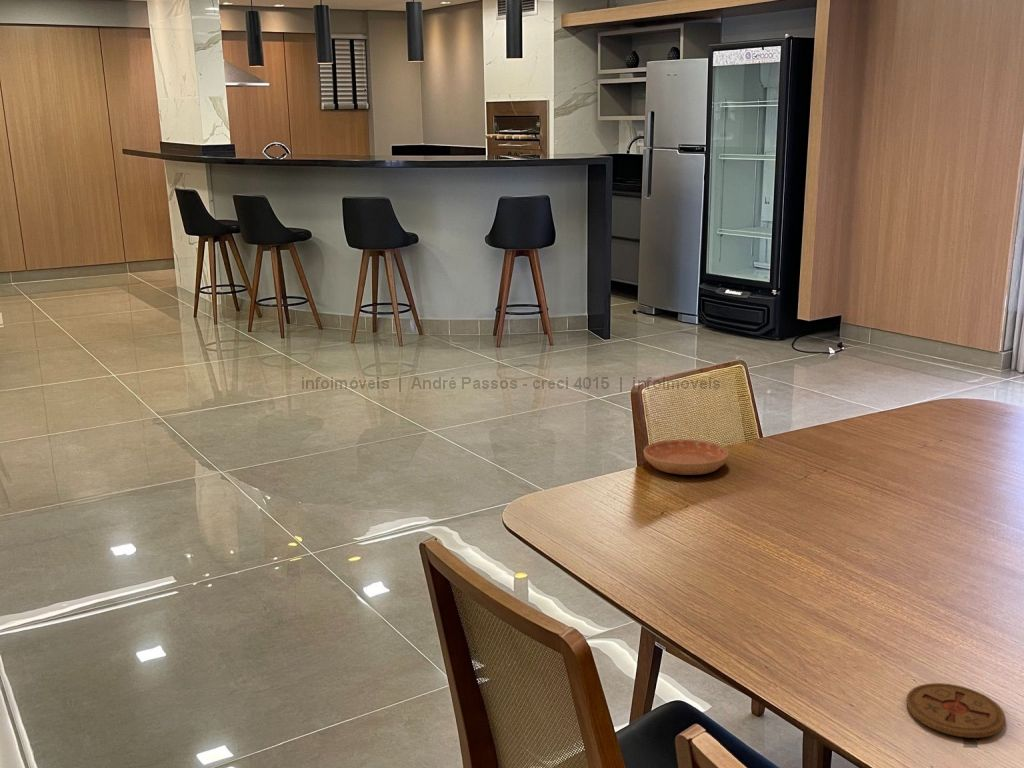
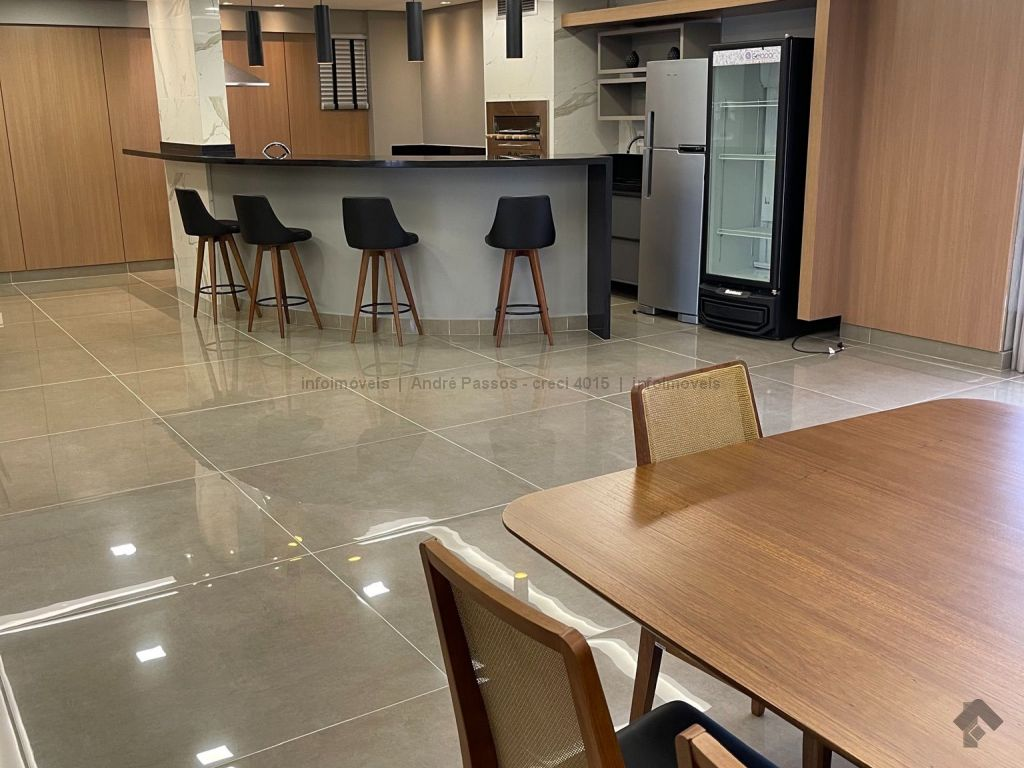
- coaster [905,682,1006,739]
- saucer [643,439,730,476]
